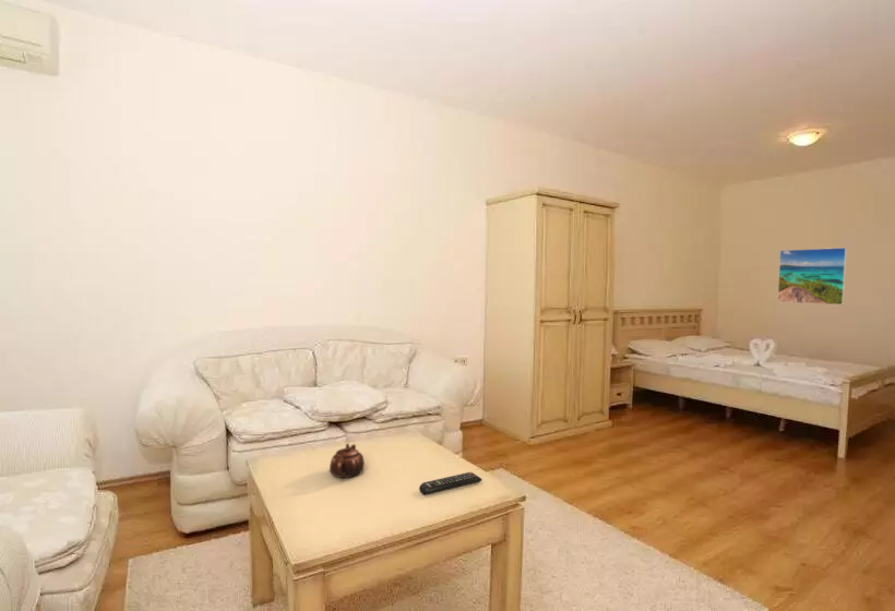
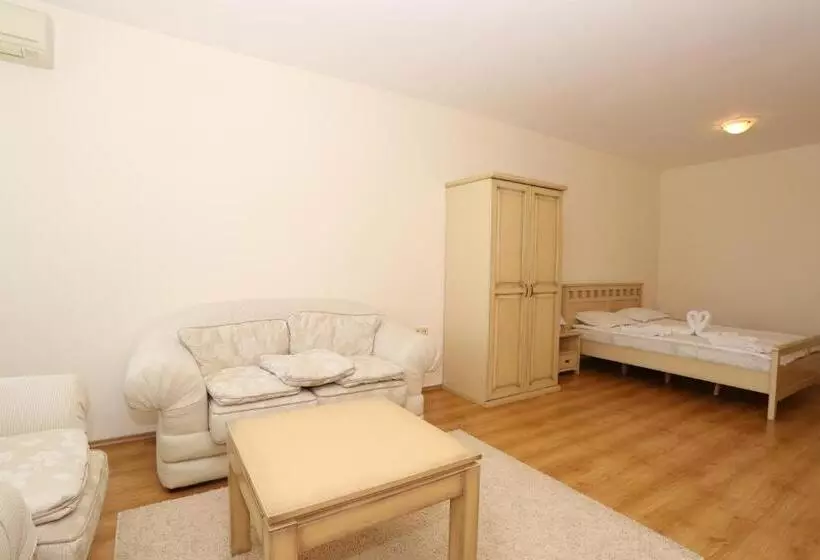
- teapot [329,442,366,479]
- remote control [418,471,482,495]
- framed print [776,247,848,306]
